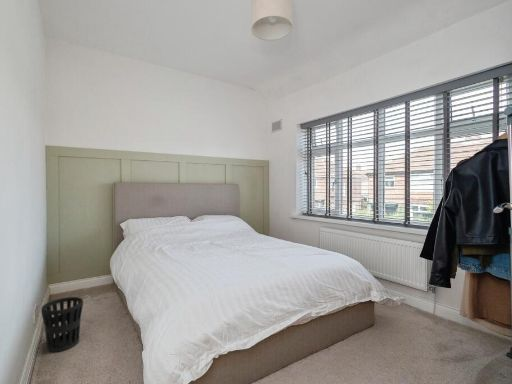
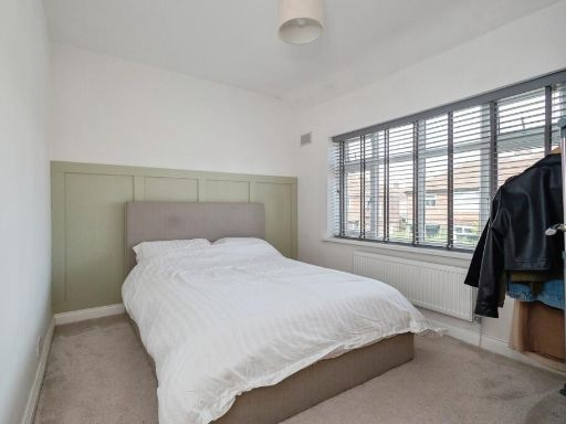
- wastebasket [40,296,84,353]
